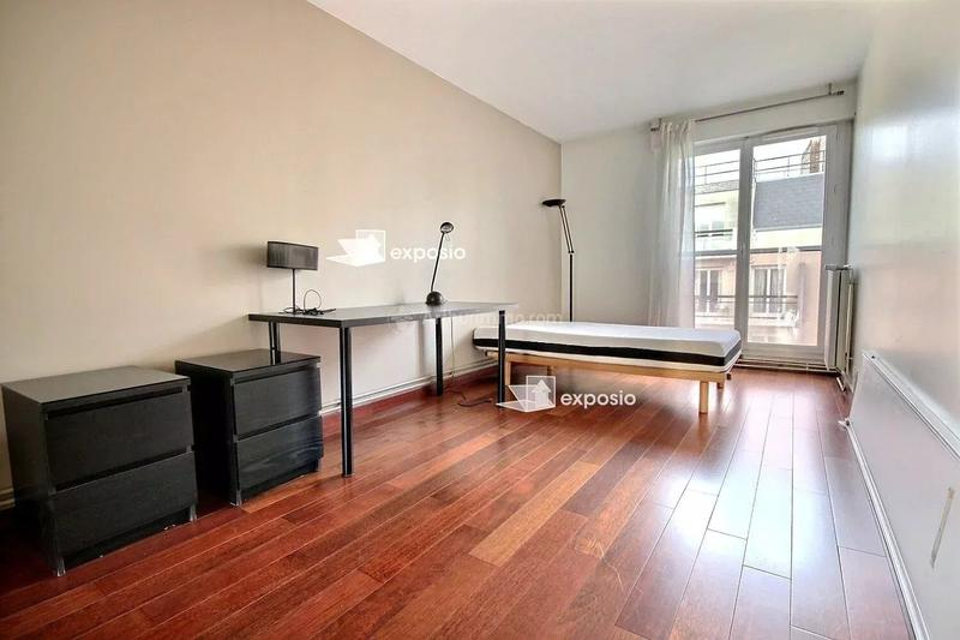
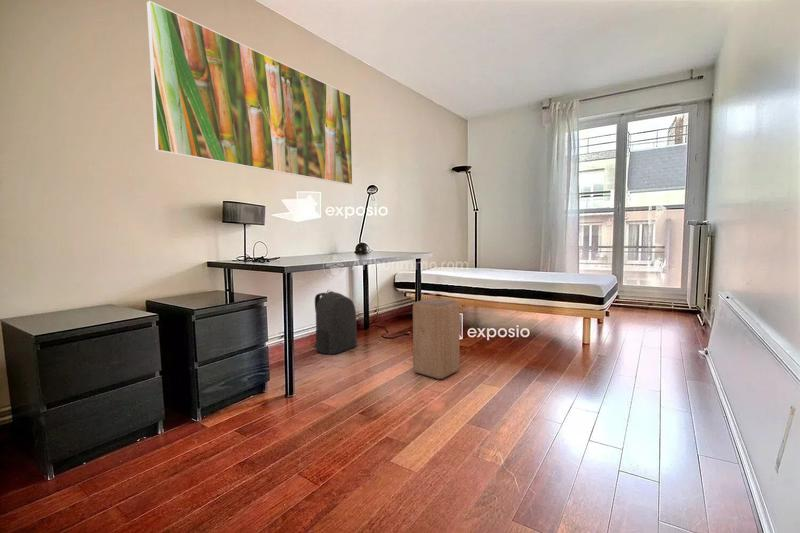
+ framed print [146,0,354,186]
+ backpack [311,289,358,355]
+ stool [412,297,461,380]
